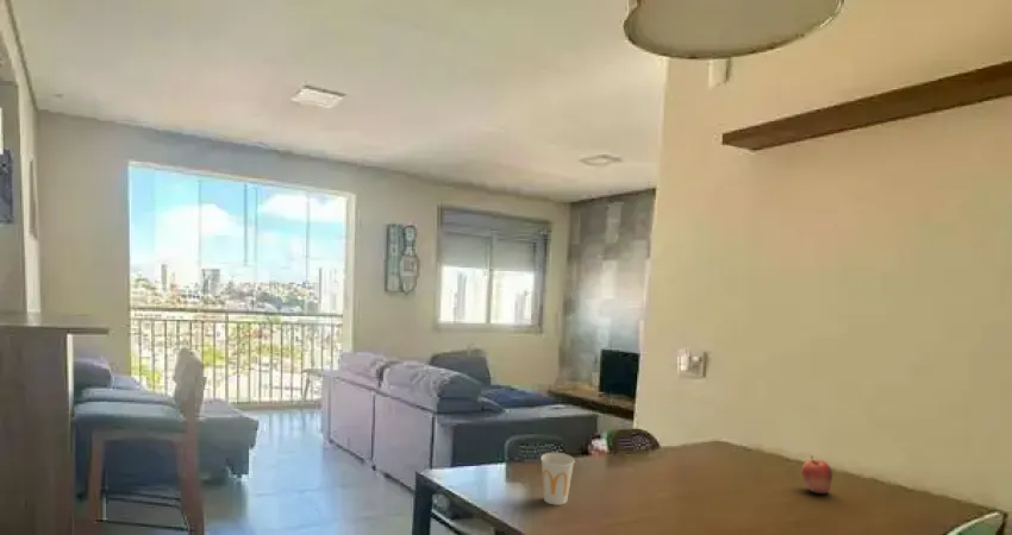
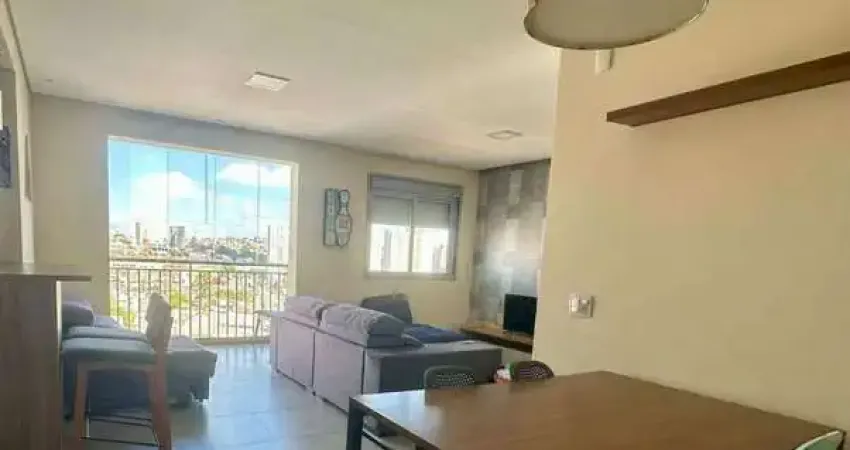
- cup [539,452,576,506]
- fruit [800,454,833,495]
